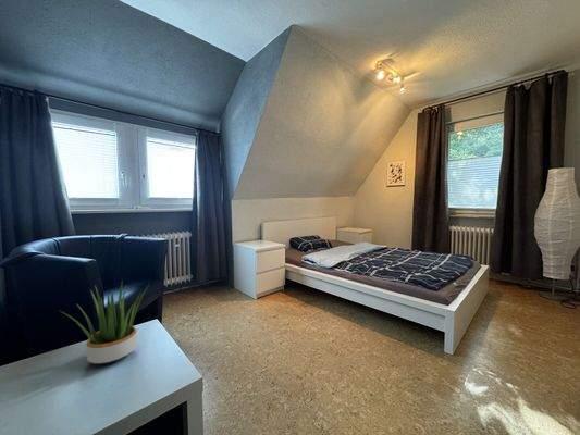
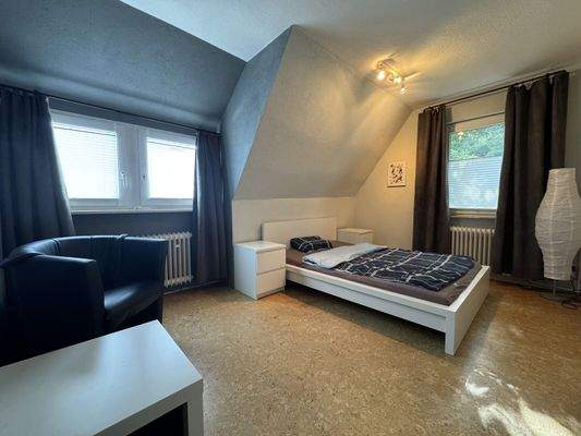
- potted plant [59,279,150,365]
